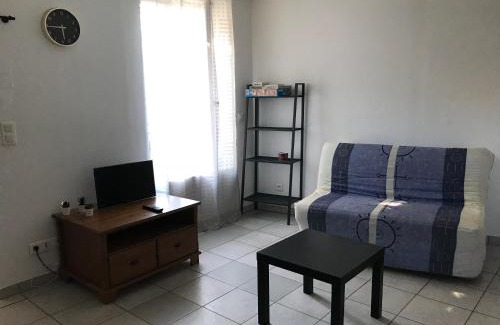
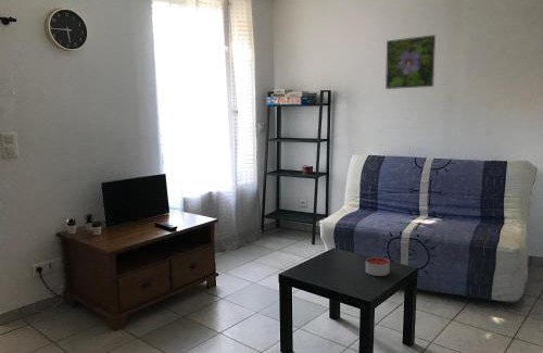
+ candle [365,256,391,277]
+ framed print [384,34,437,90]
